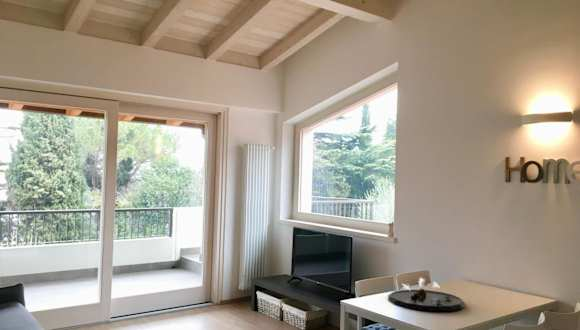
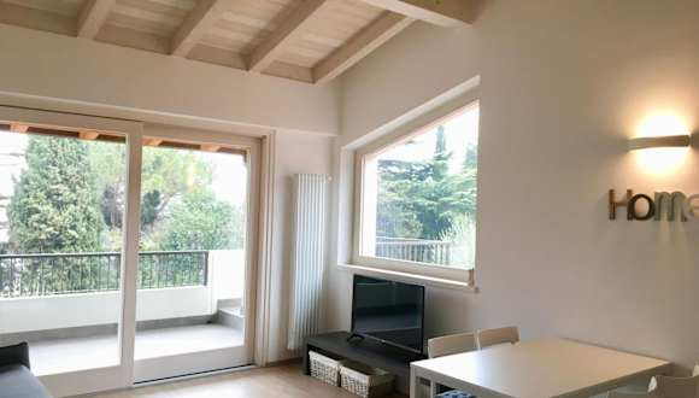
- decorative tray [387,276,466,312]
